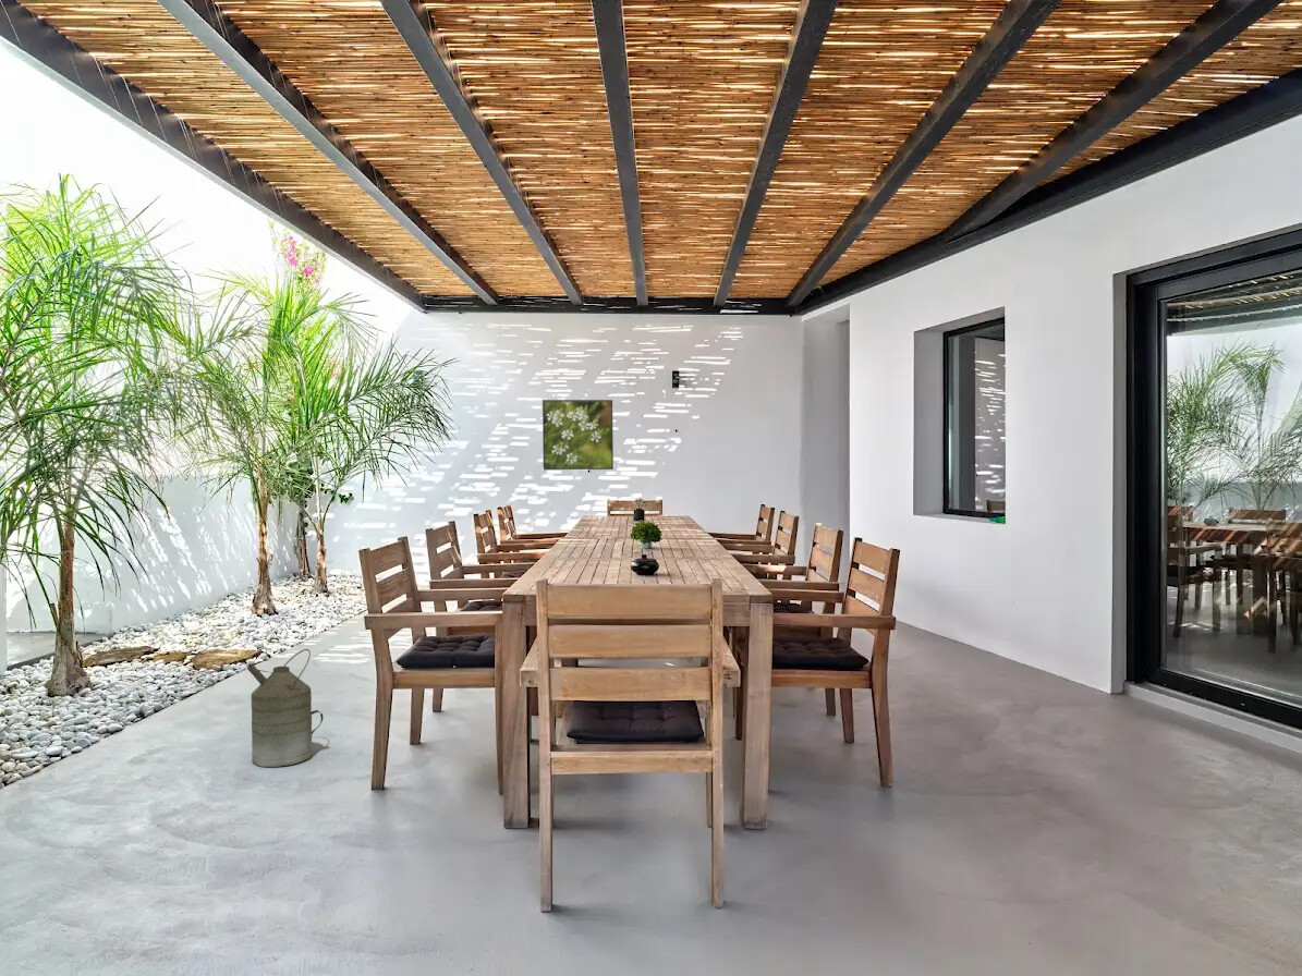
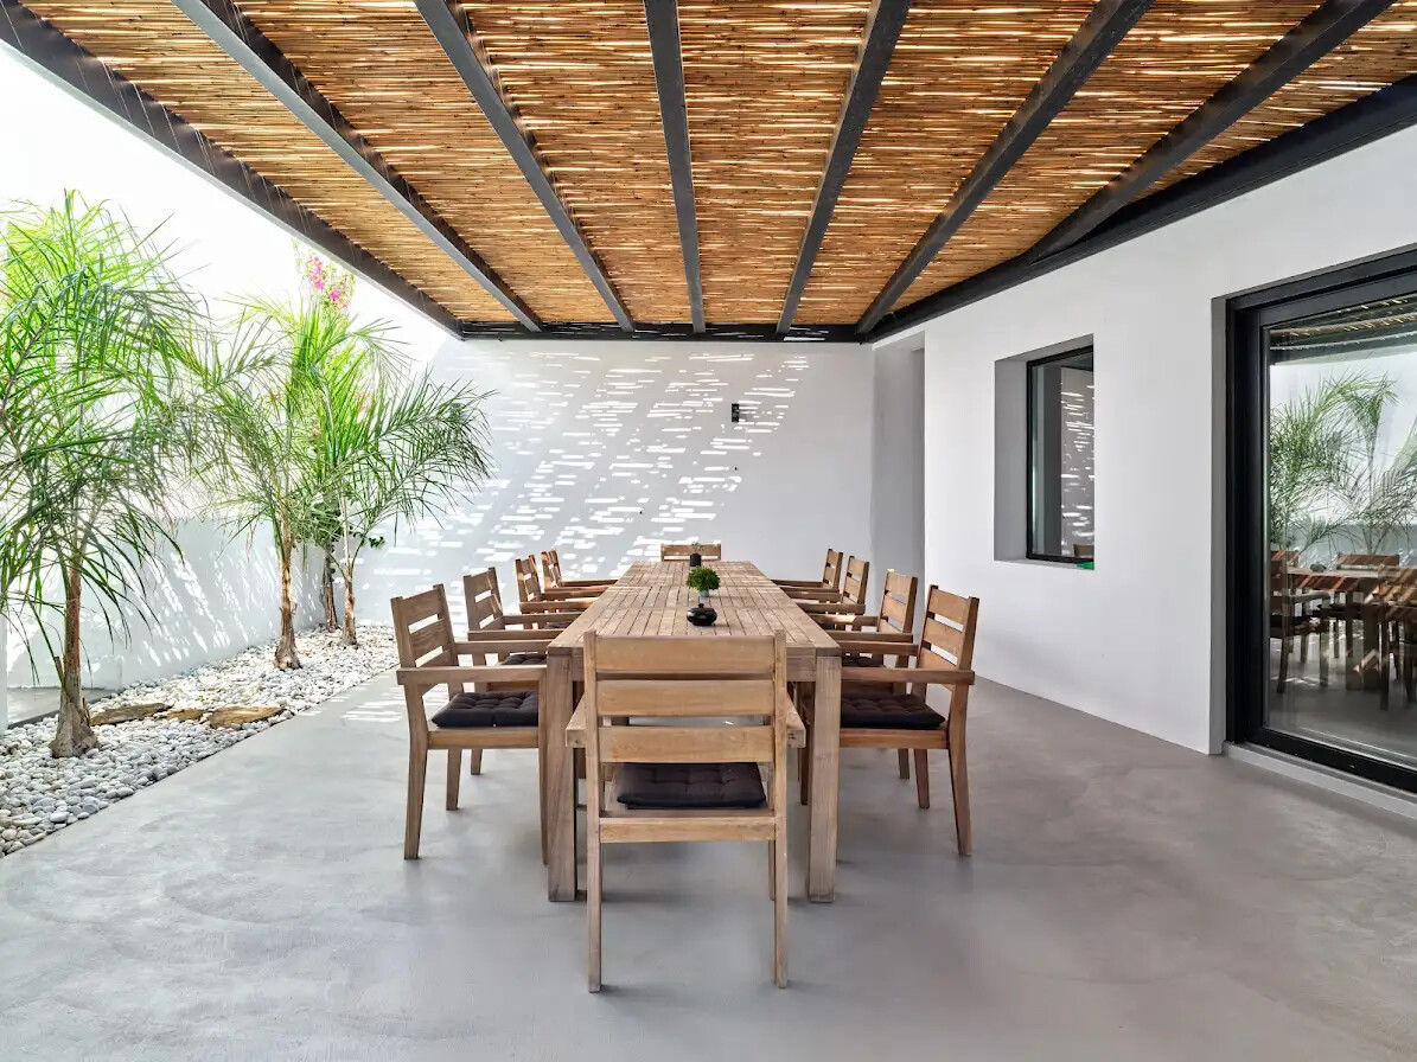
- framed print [542,399,615,471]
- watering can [246,648,325,768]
